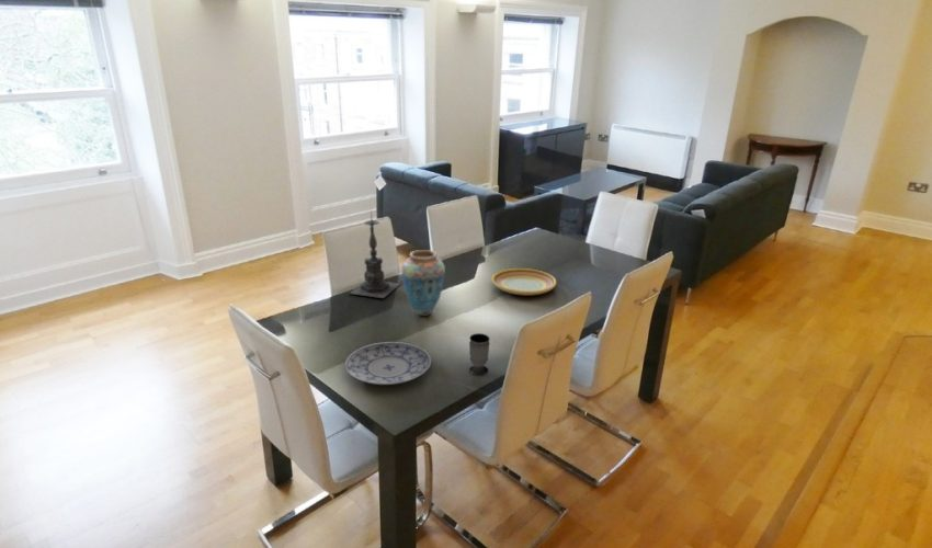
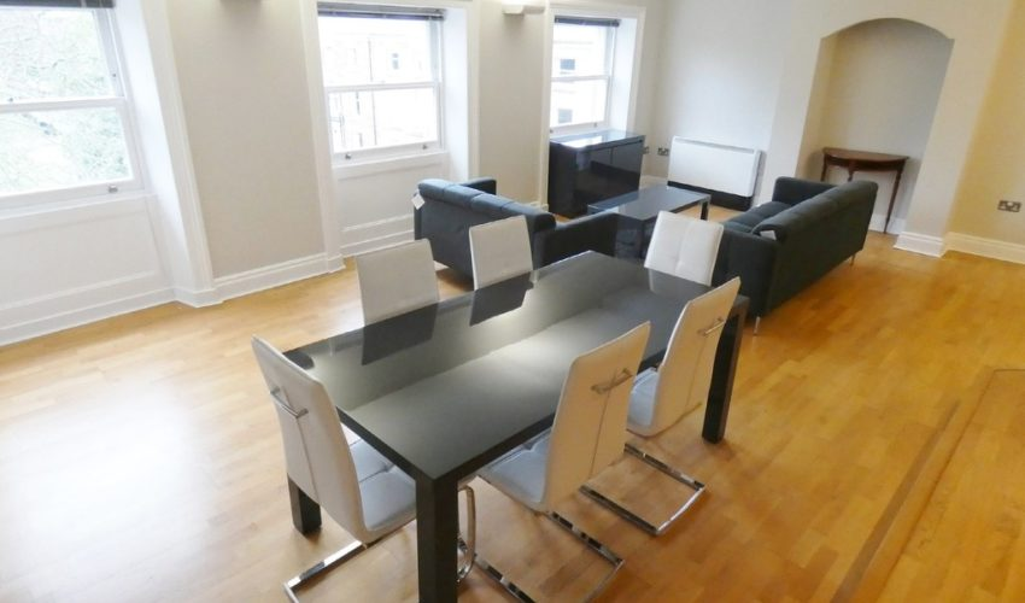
- cup [468,332,490,376]
- plate [344,341,432,386]
- candle holder [348,209,401,299]
- plate [491,267,557,297]
- vase [400,249,446,317]
